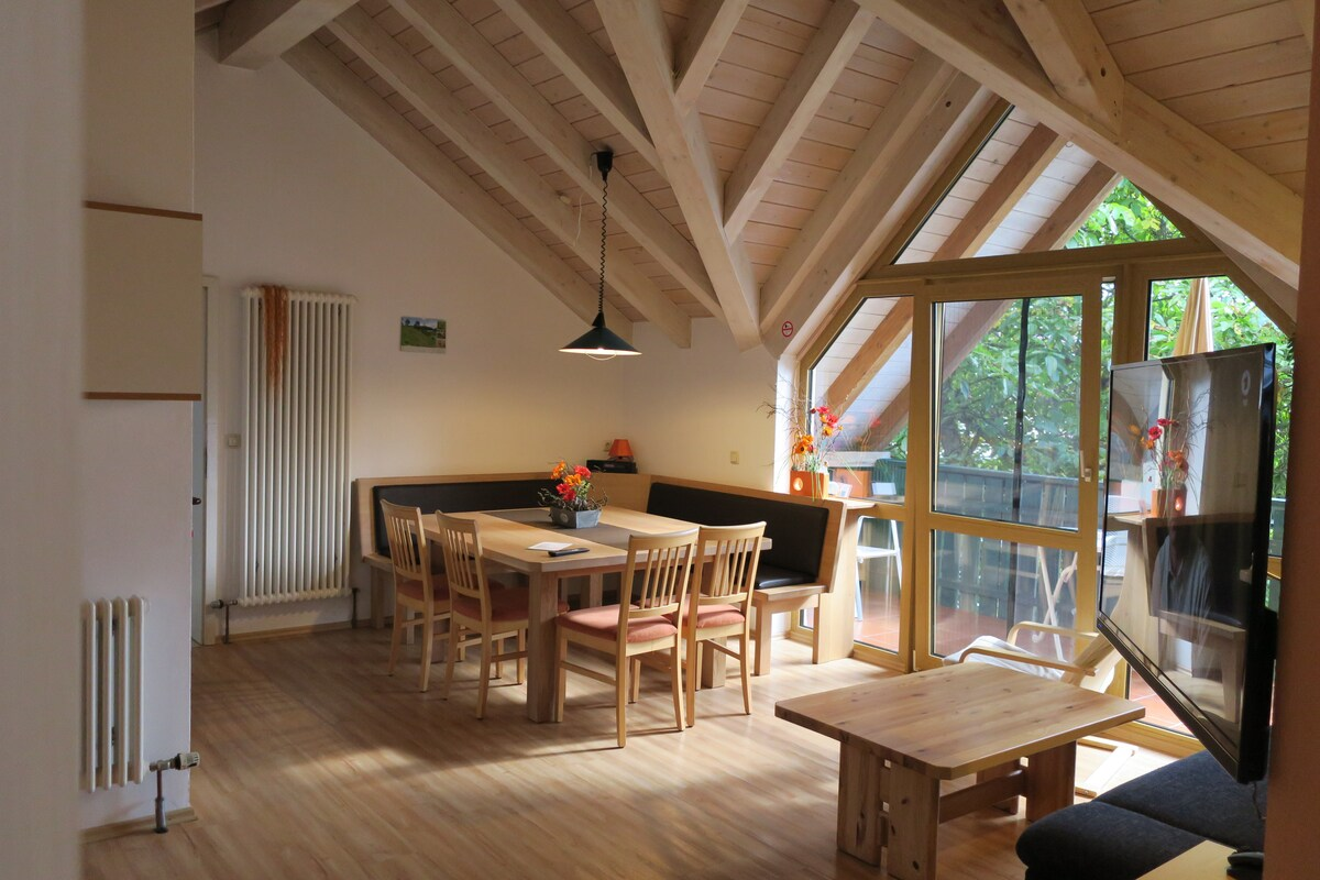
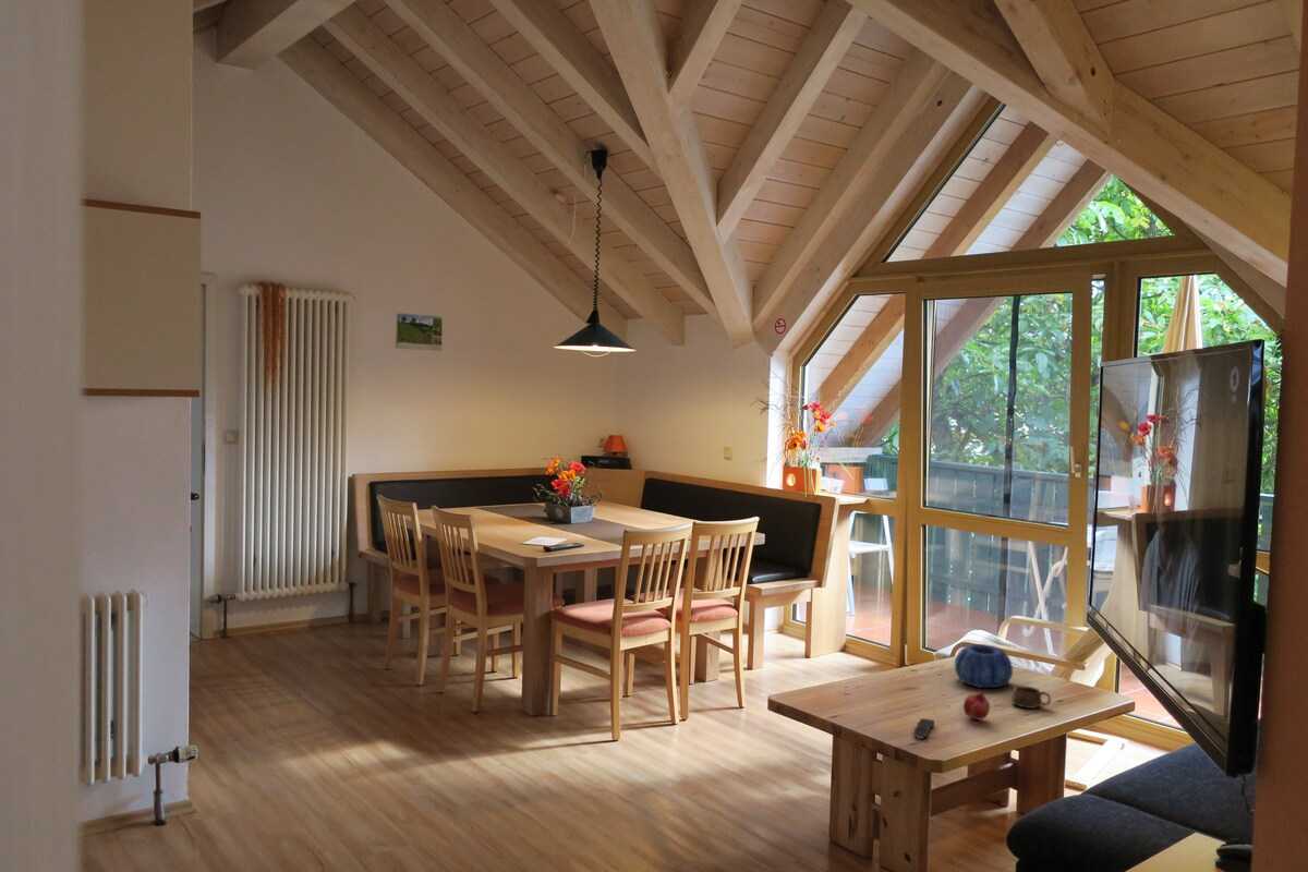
+ cup [1010,685,1052,710]
+ fruit [962,692,991,720]
+ remote control [912,717,935,740]
+ decorative bowl [954,643,1014,689]
